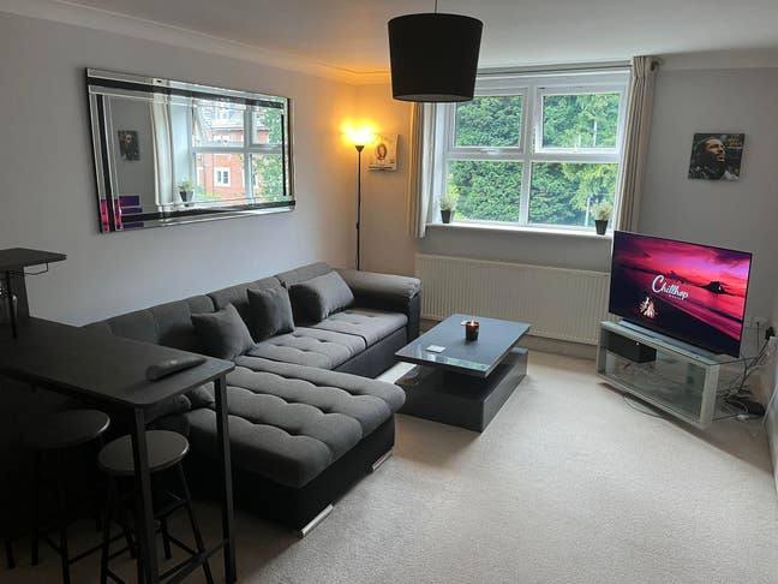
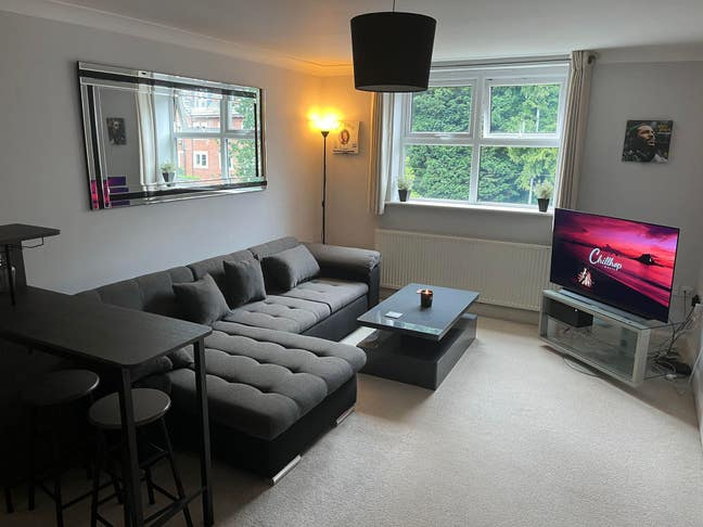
- remote control [144,354,208,381]
